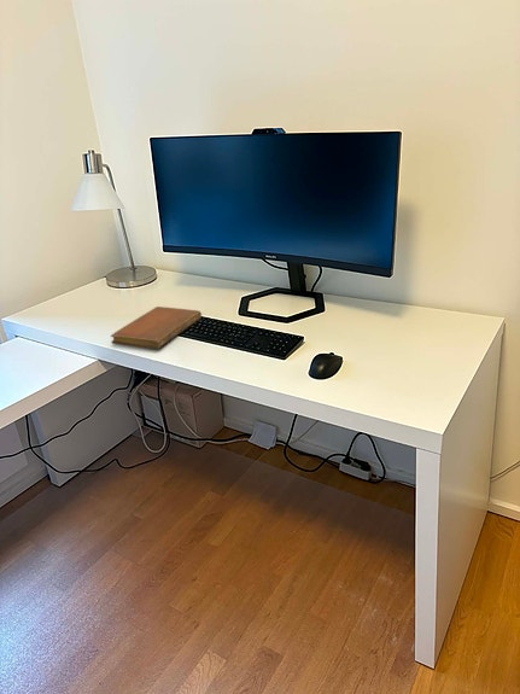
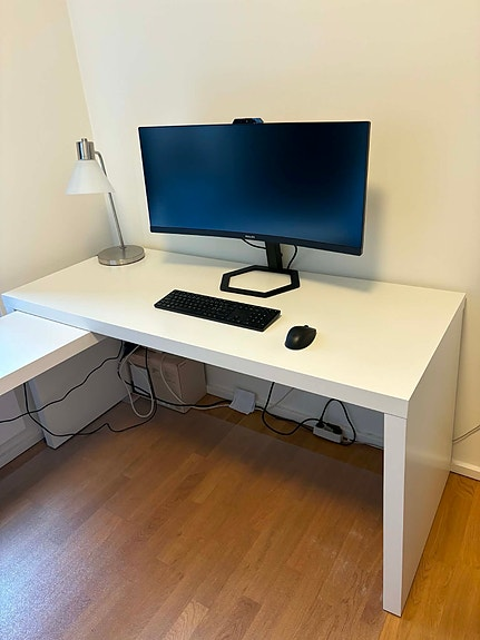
- notebook [110,305,203,350]
